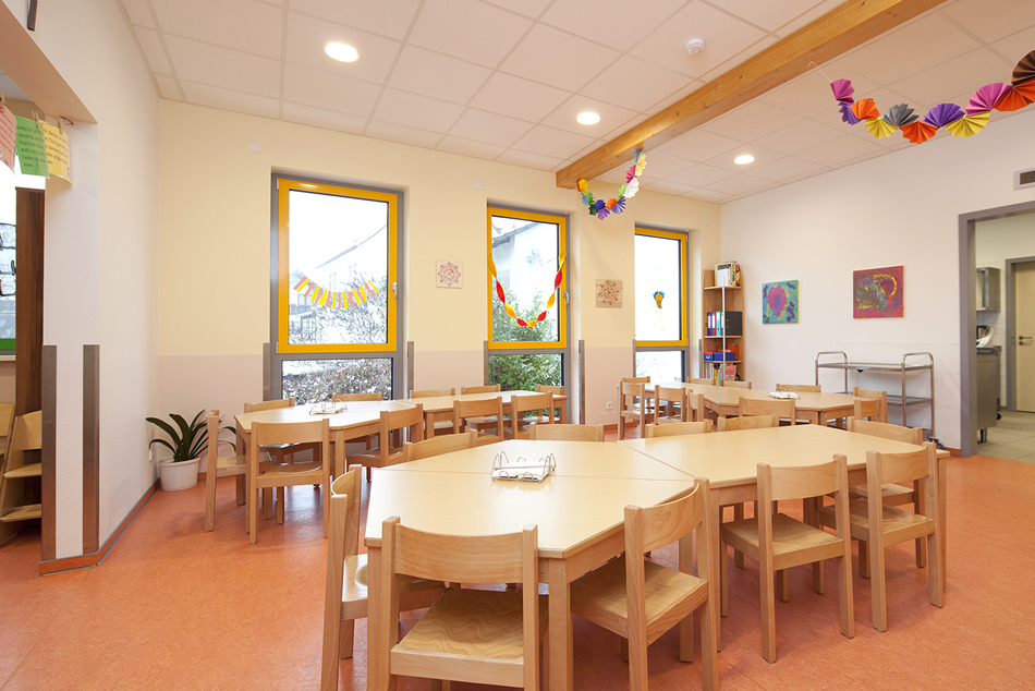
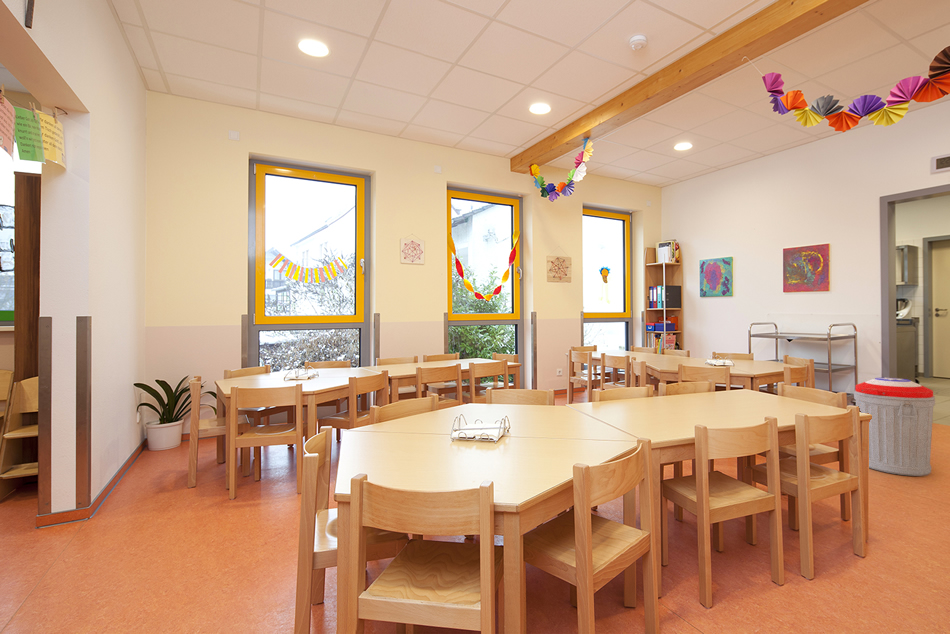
+ trash can [853,377,936,477]
